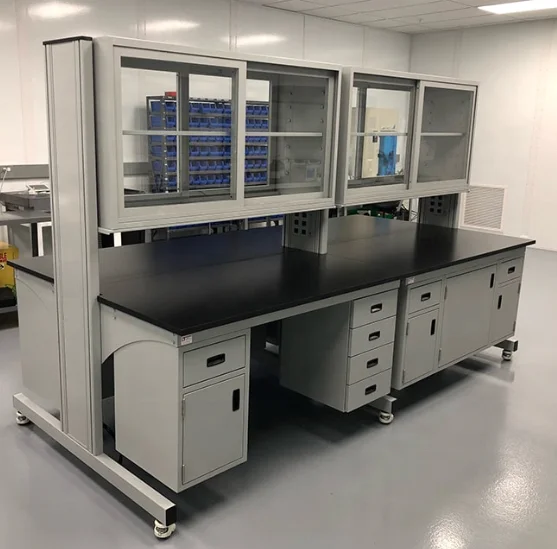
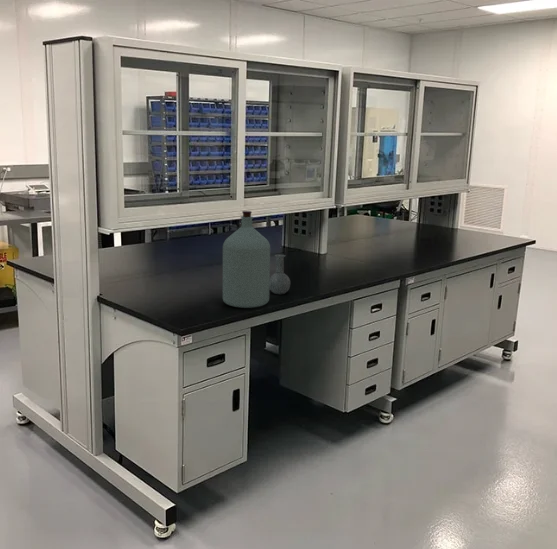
+ bottle [222,210,291,309]
